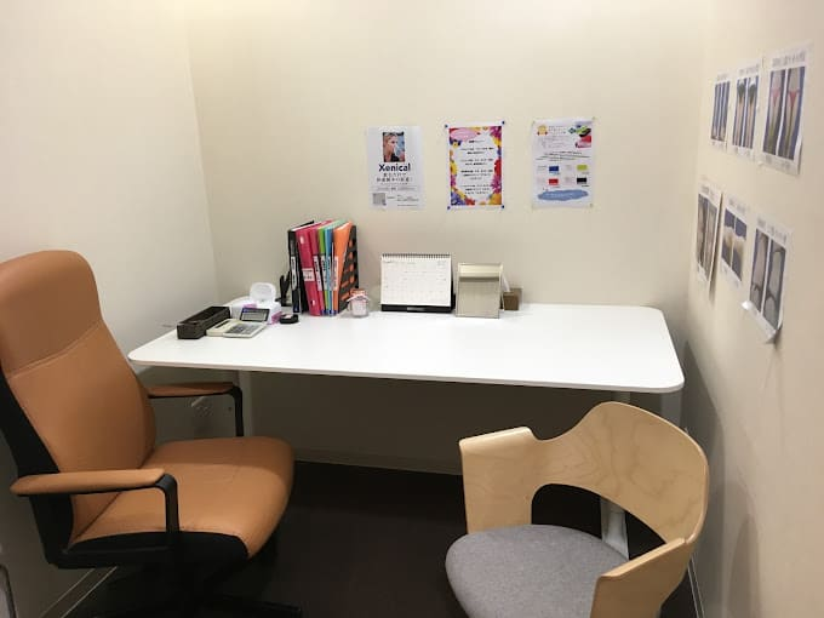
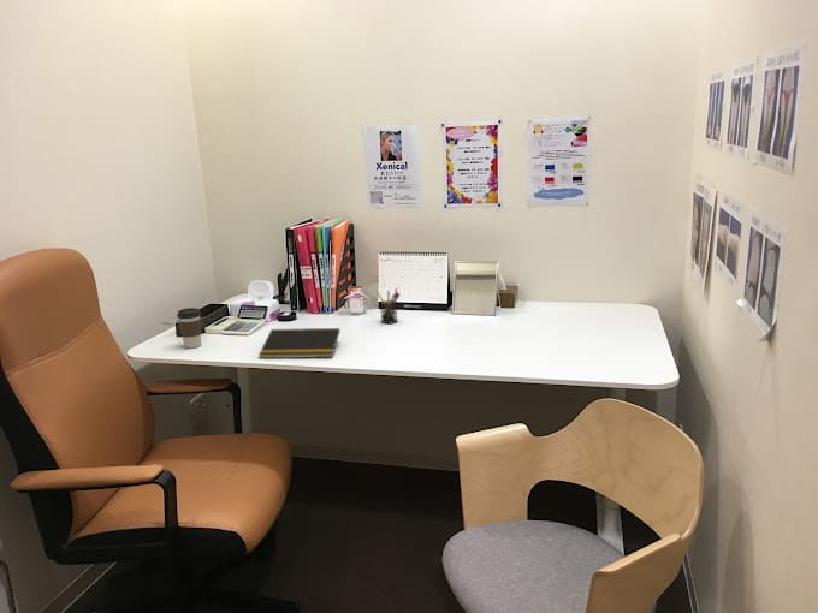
+ pen holder [375,286,402,325]
+ notepad [257,327,342,359]
+ coffee cup [176,306,202,350]
